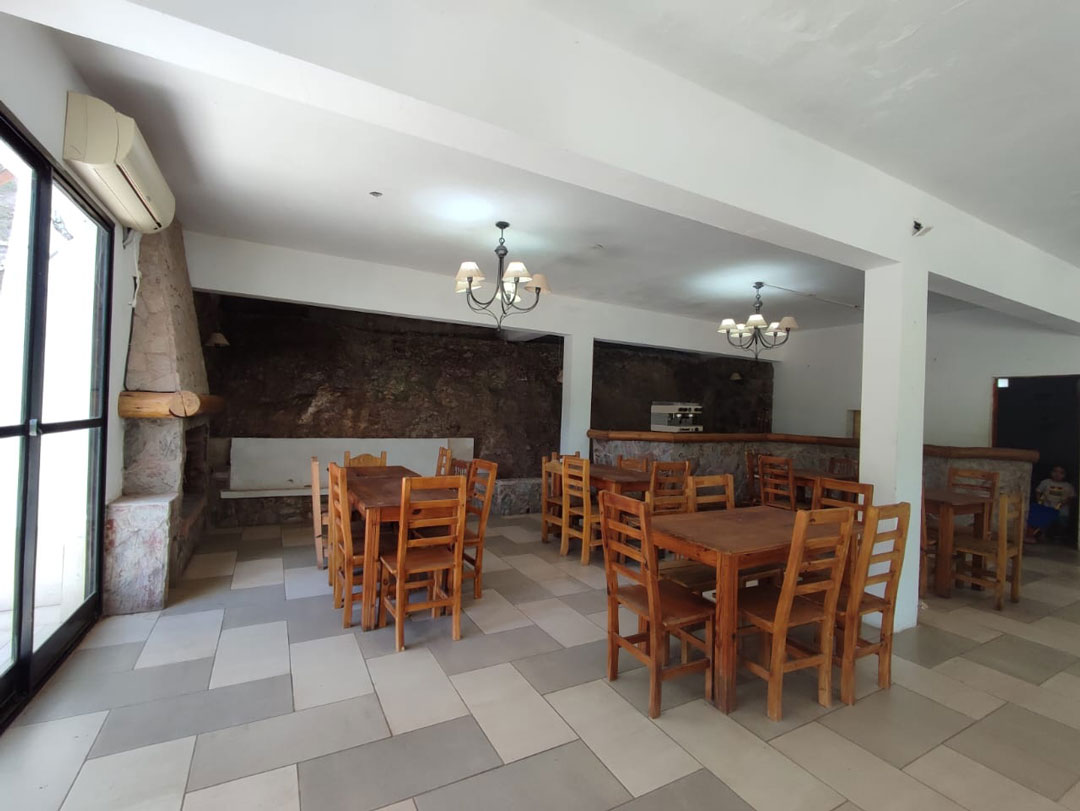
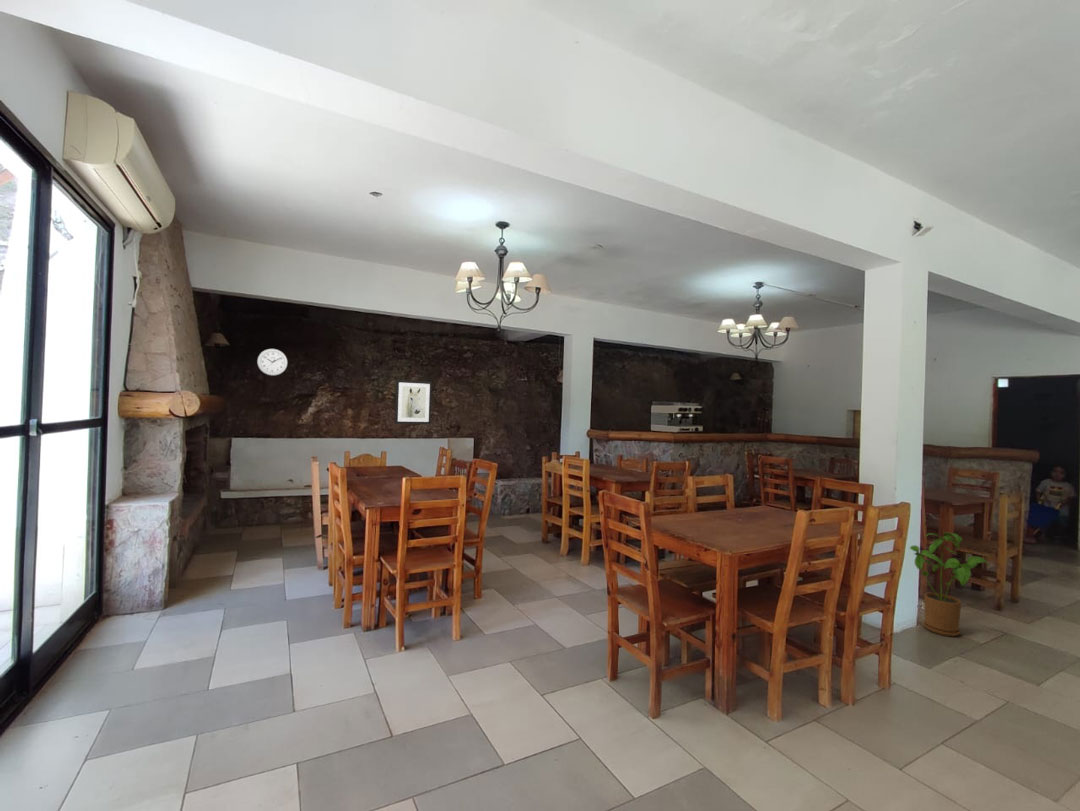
+ house plant [909,531,991,637]
+ wall art [394,379,433,425]
+ wall clock [256,348,288,377]
